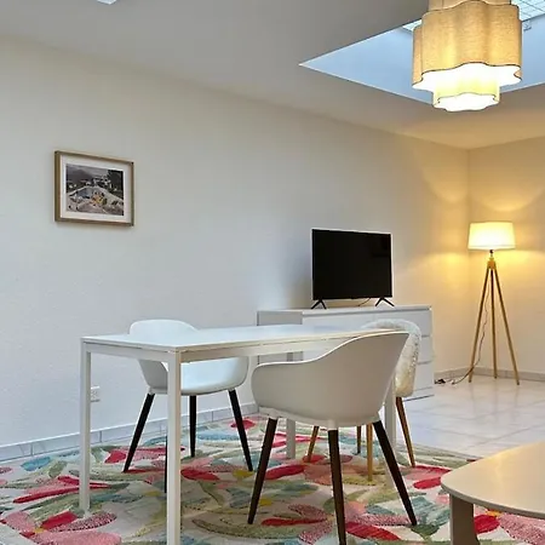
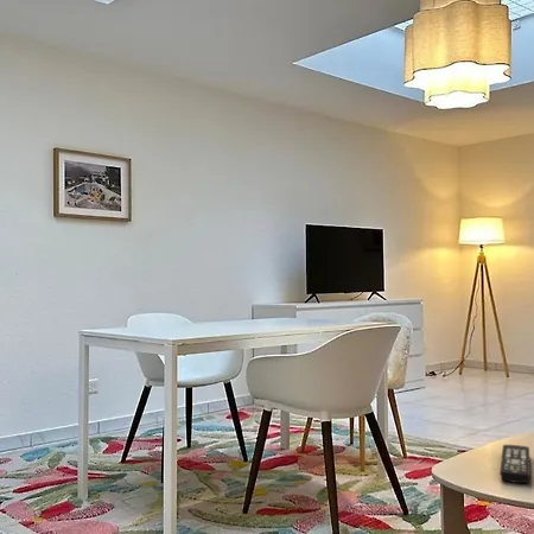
+ remote control [498,444,532,484]
